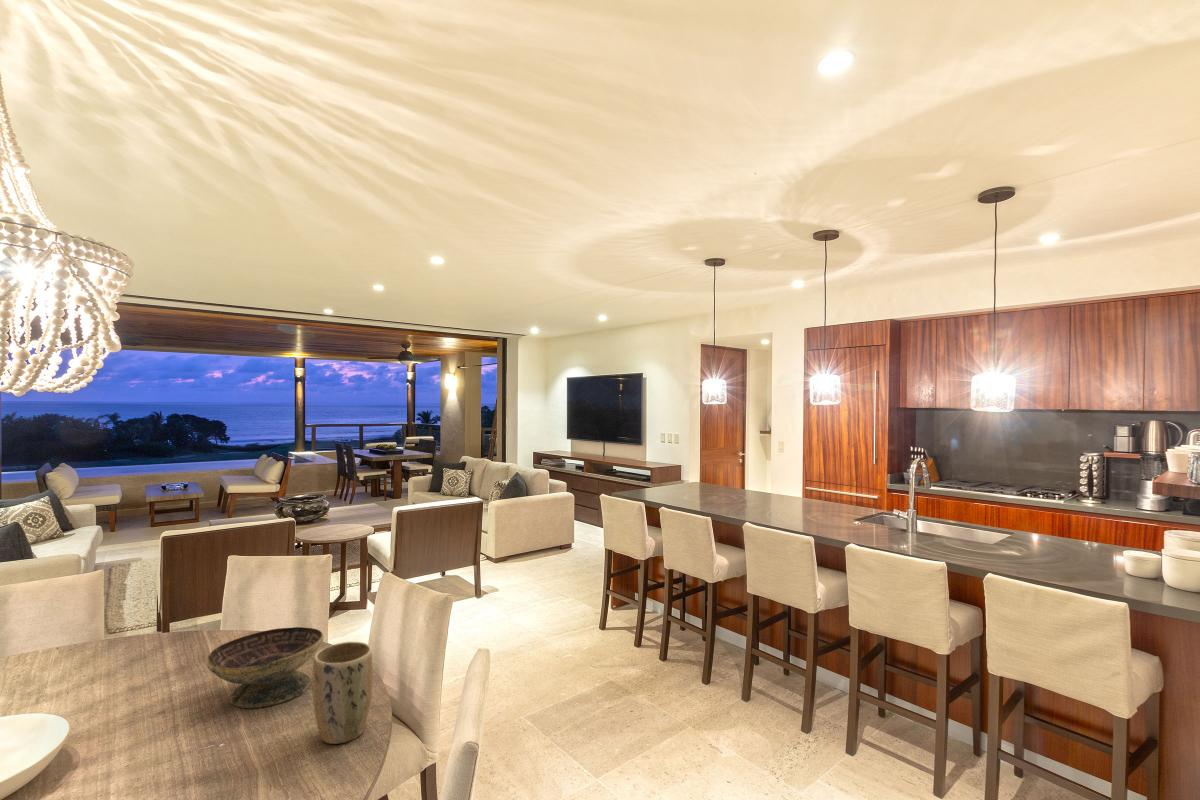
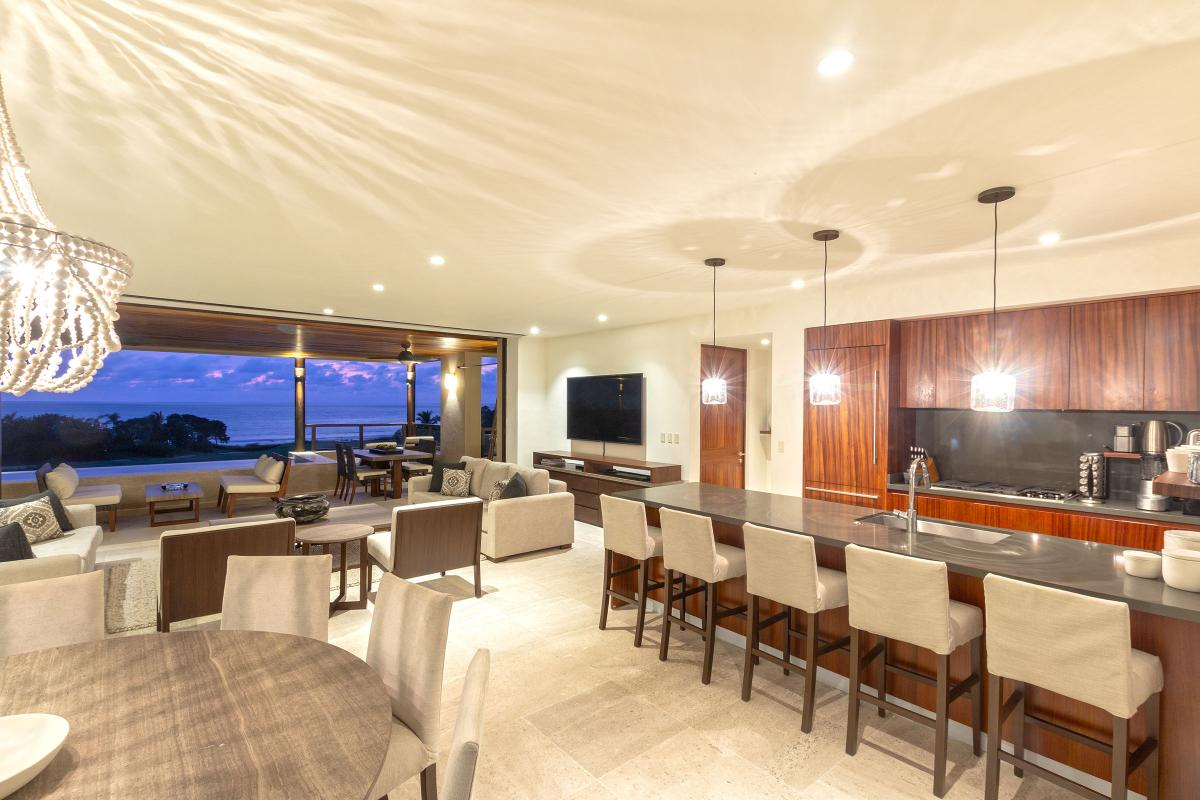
- decorative bowl [205,626,325,709]
- plant pot [312,641,374,745]
